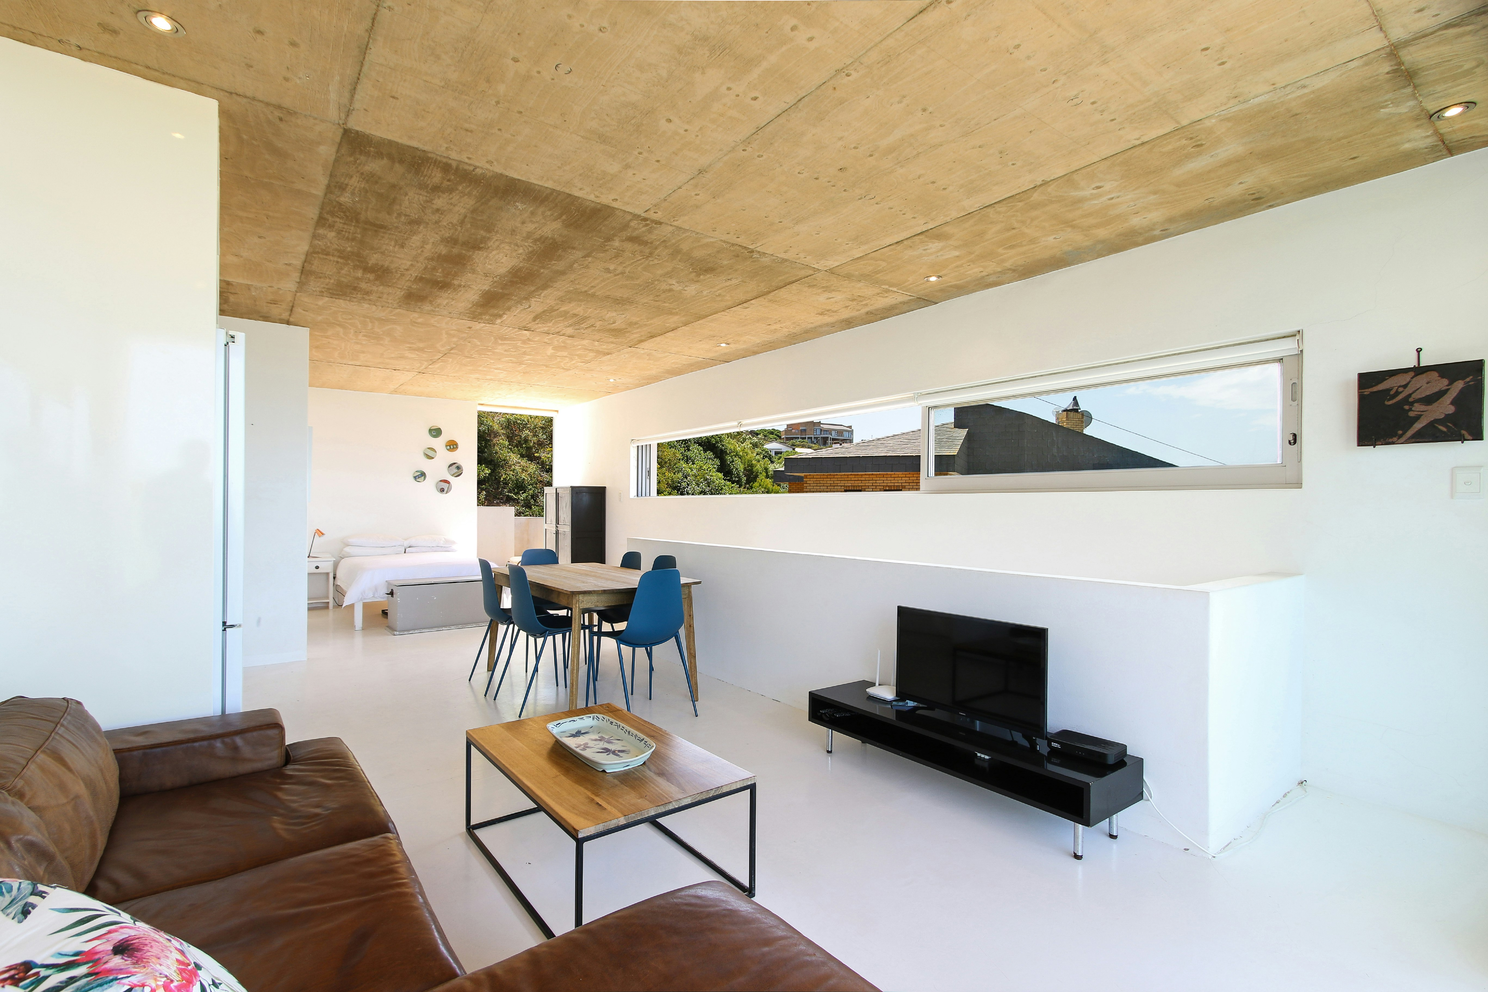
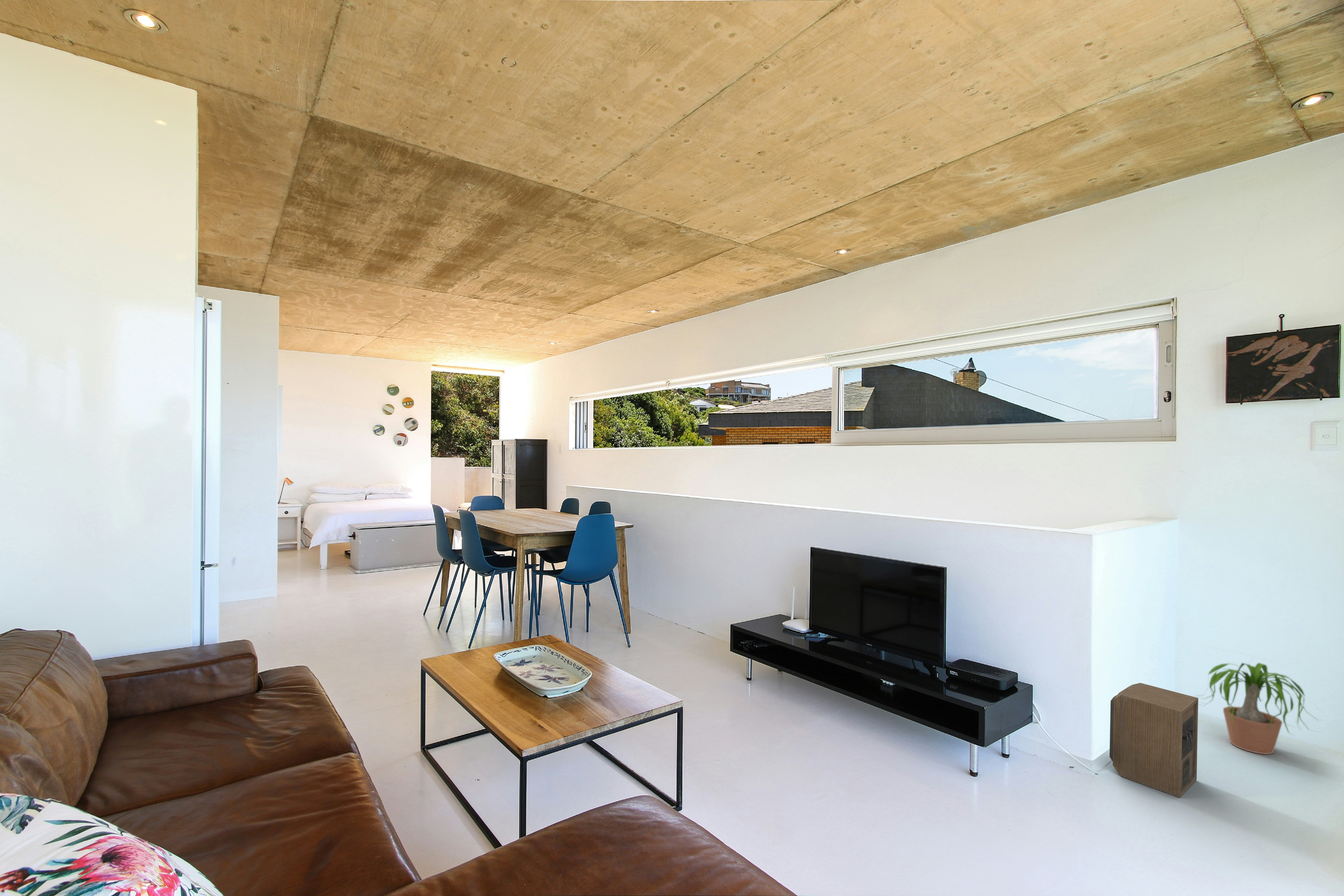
+ potted plant [1195,662,1327,755]
+ speaker [1109,682,1199,798]
